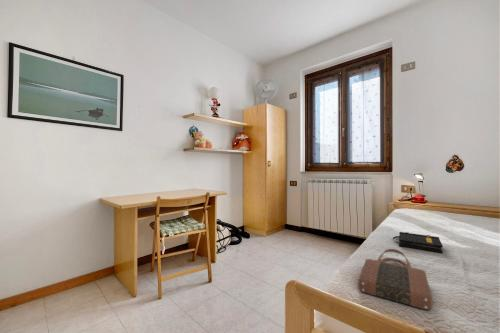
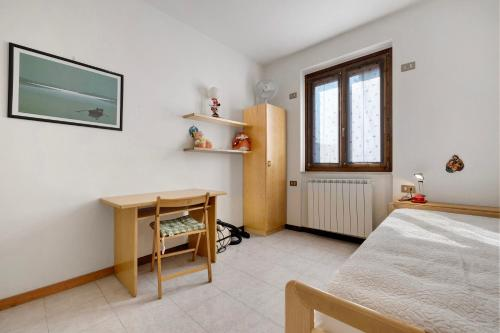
- book [392,231,444,254]
- tote bag [357,248,434,311]
